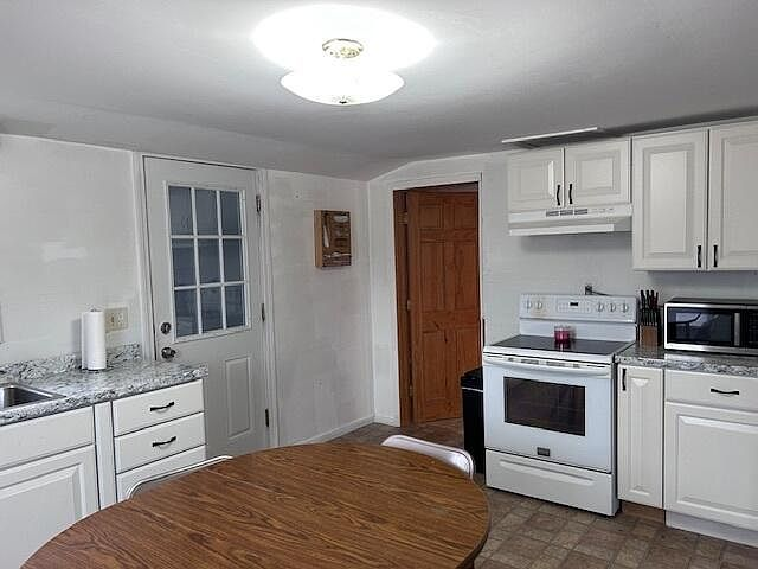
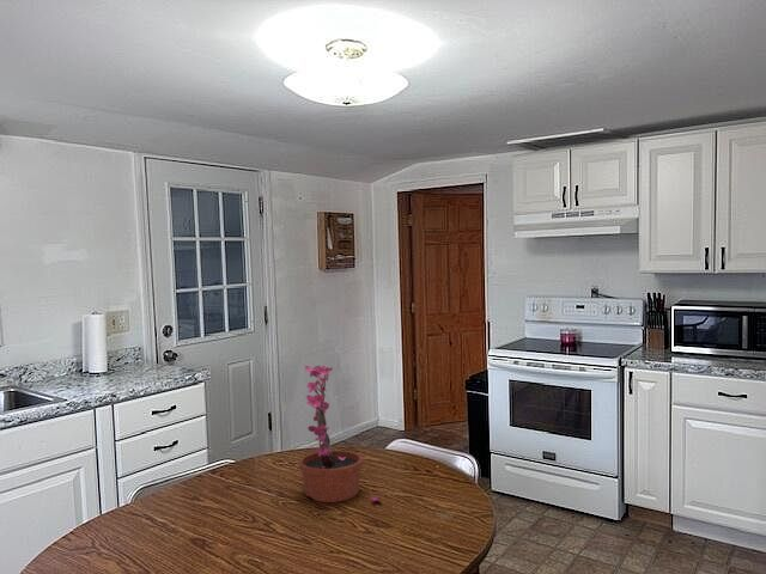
+ potted plant [298,365,383,503]
